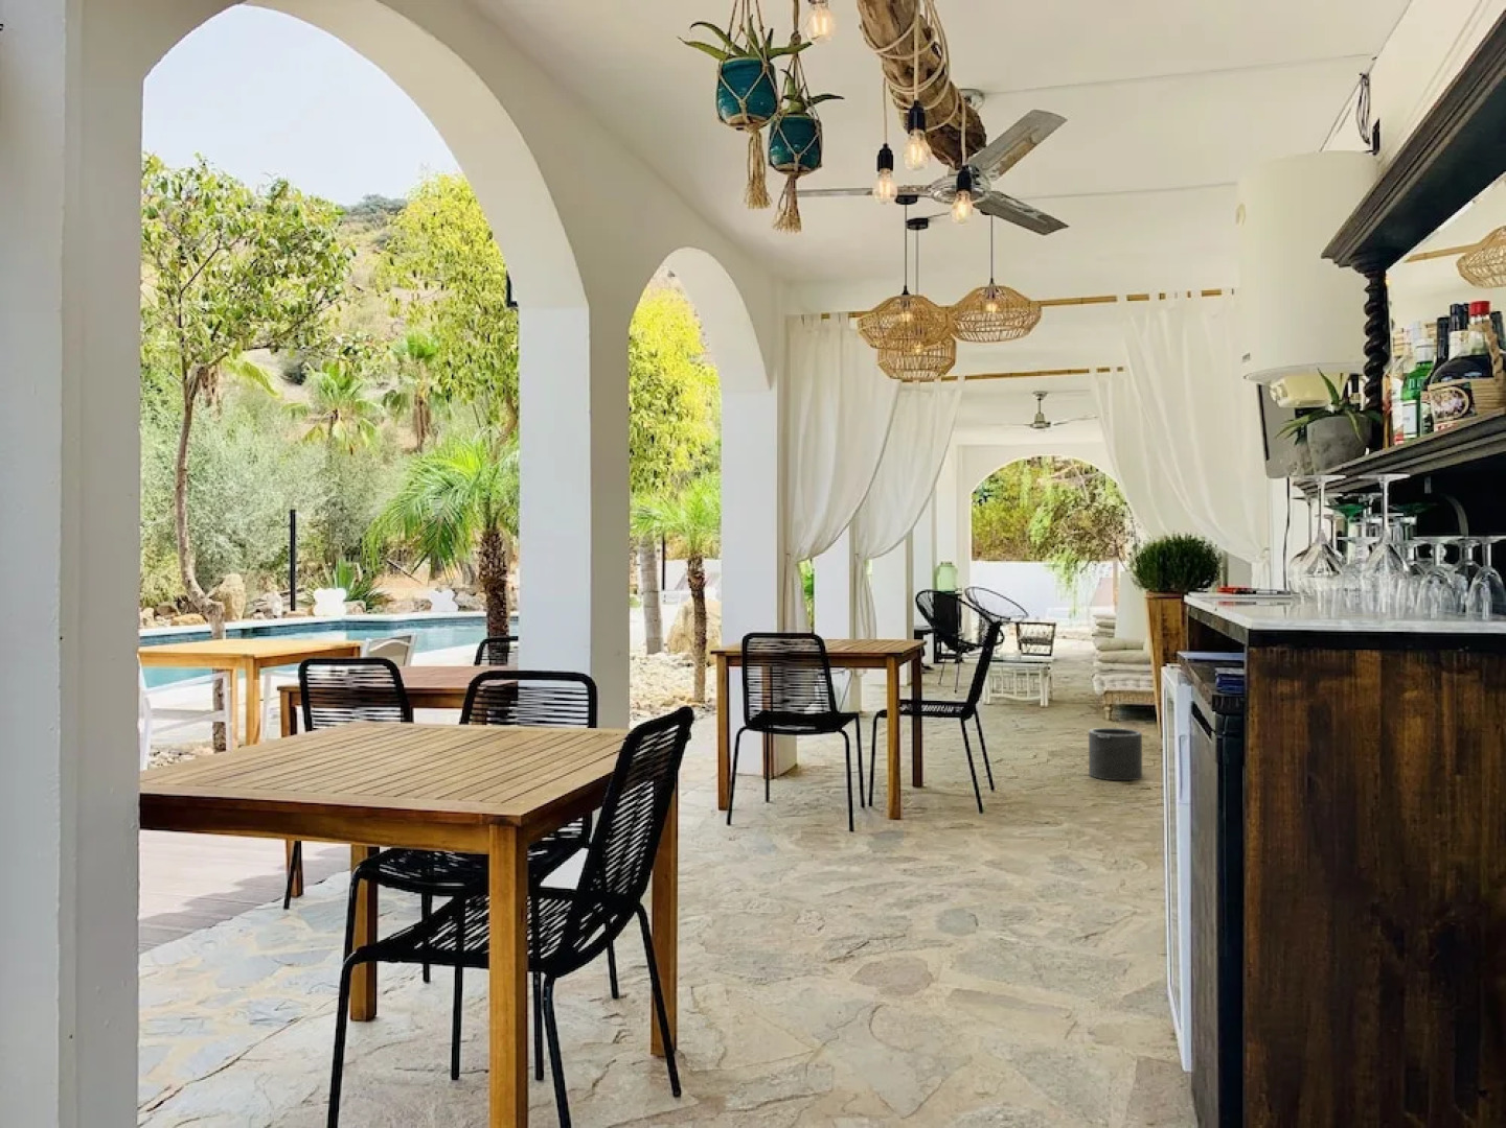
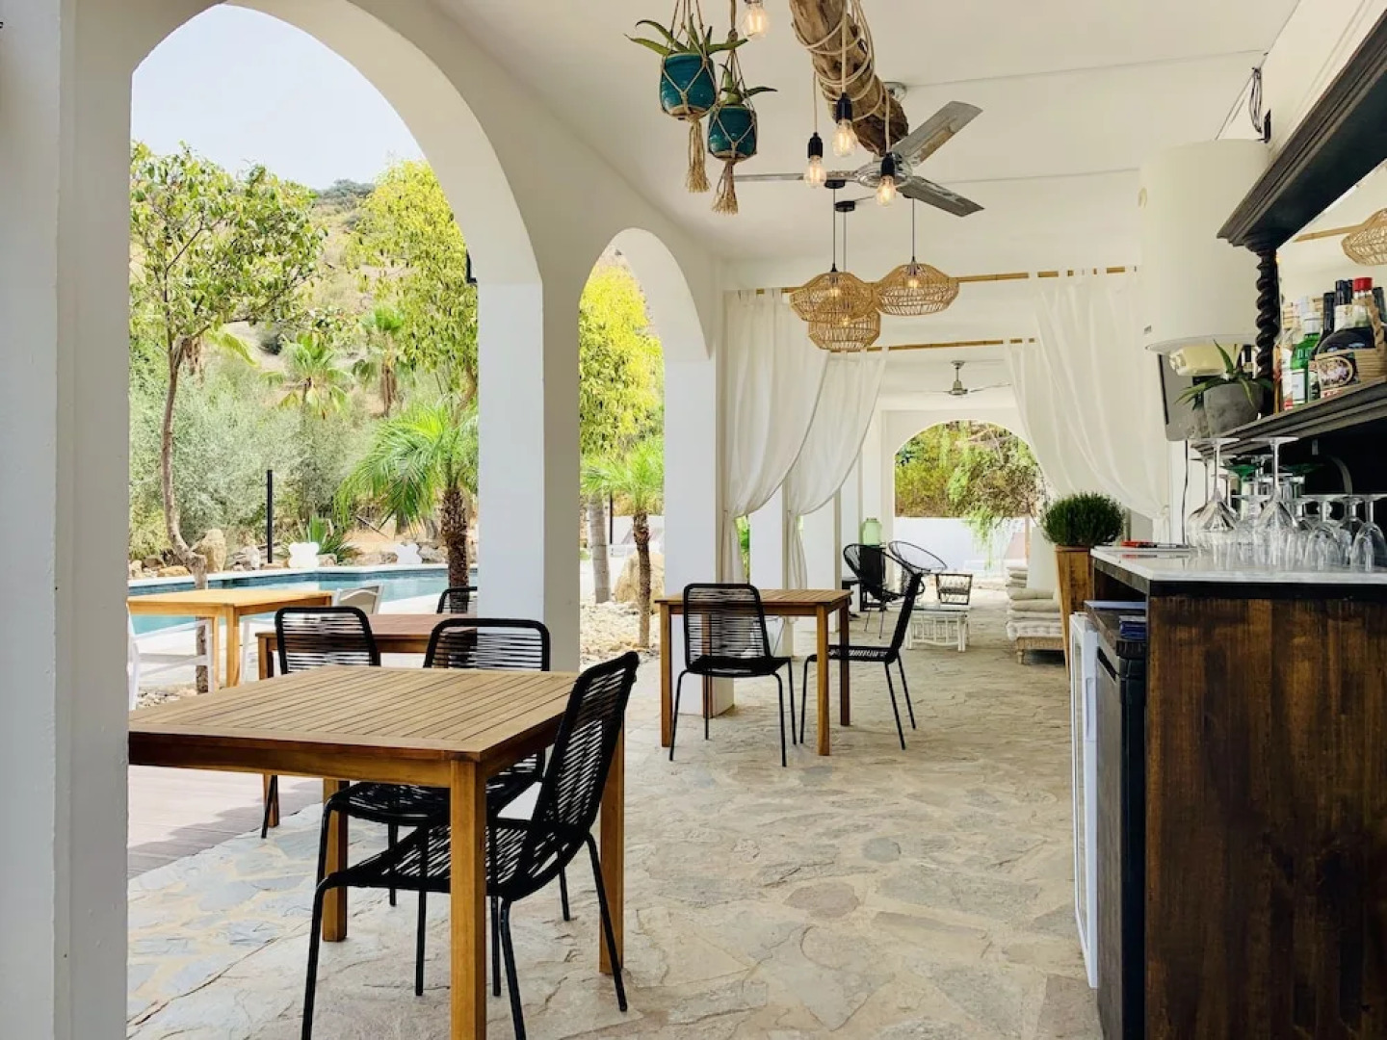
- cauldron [1087,728,1143,781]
